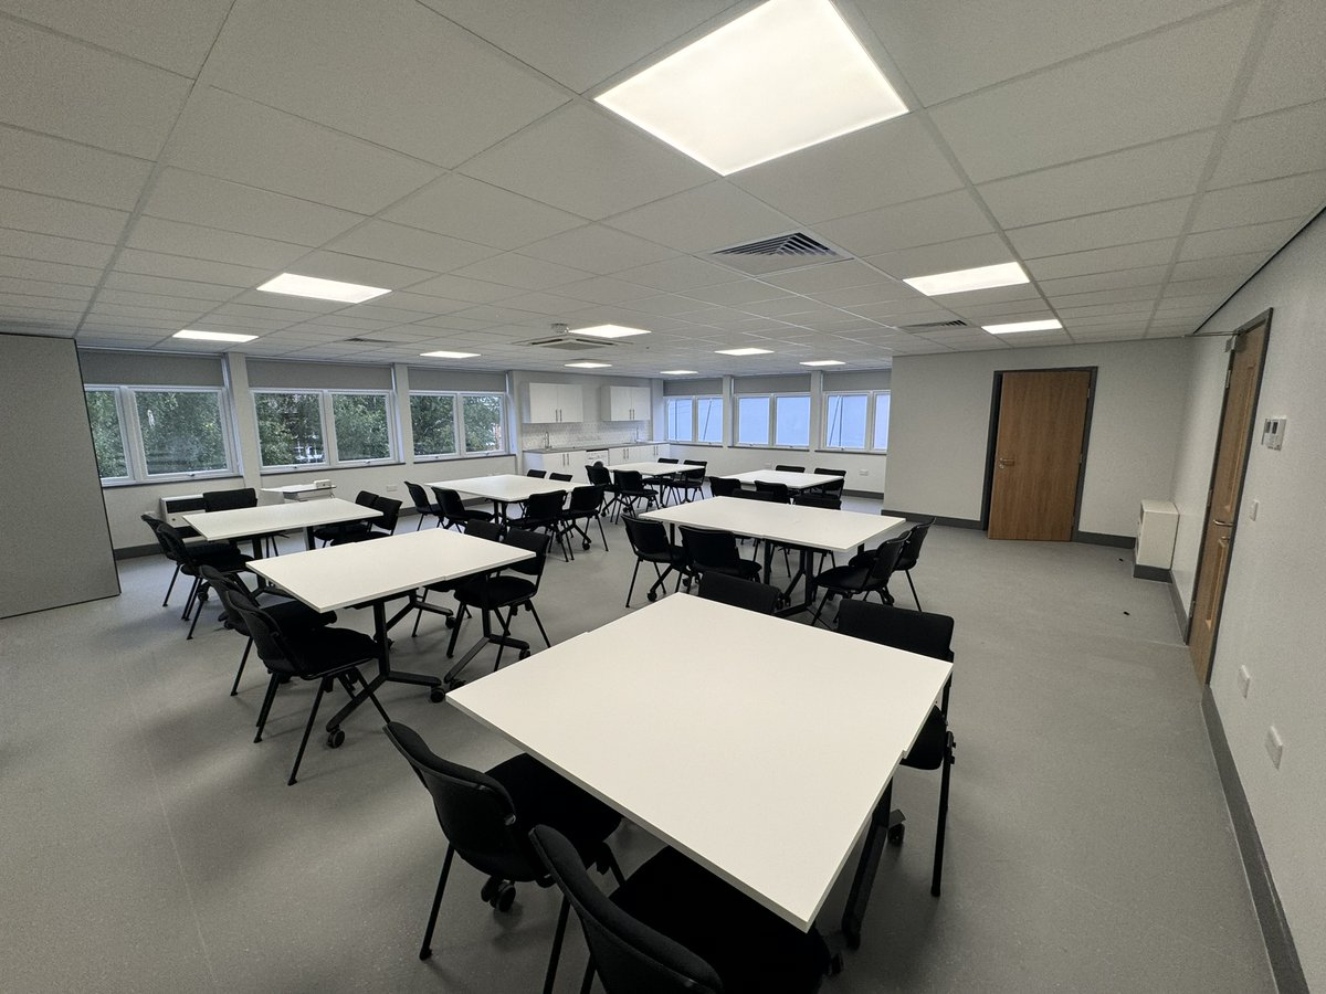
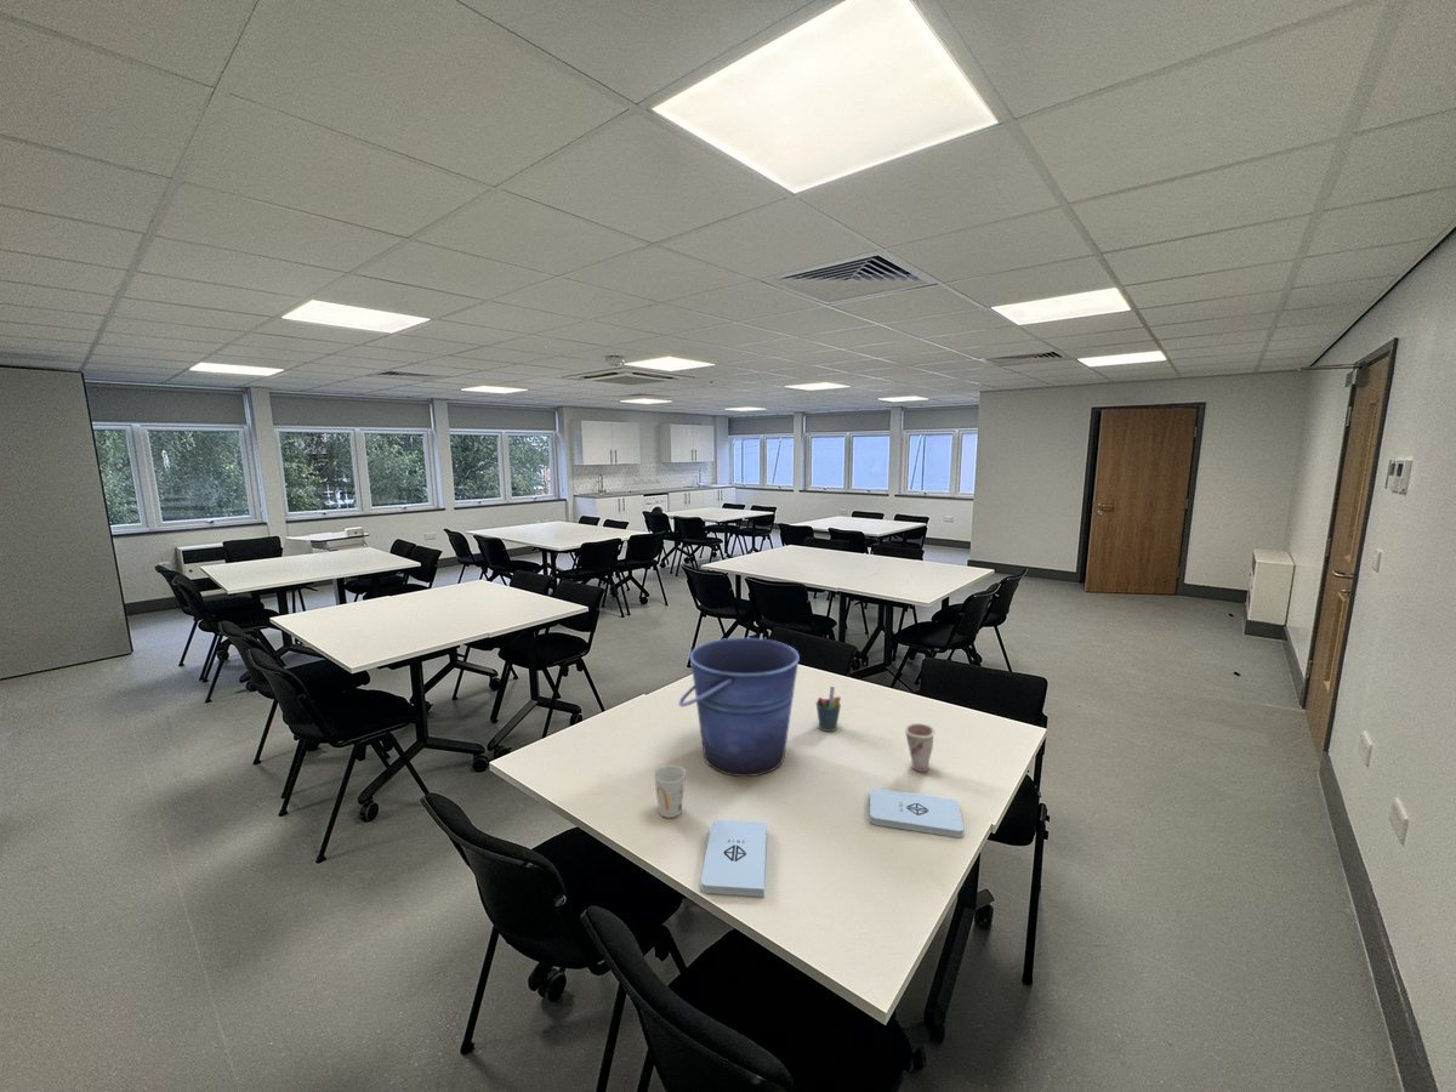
+ notepad [869,786,965,838]
+ bucket [677,637,801,778]
+ pen holder [815,686,842,733]
+ notepad [700,819,768,898]
+ cup [904,722,937,773]
+ cup [652,763,687,819]
